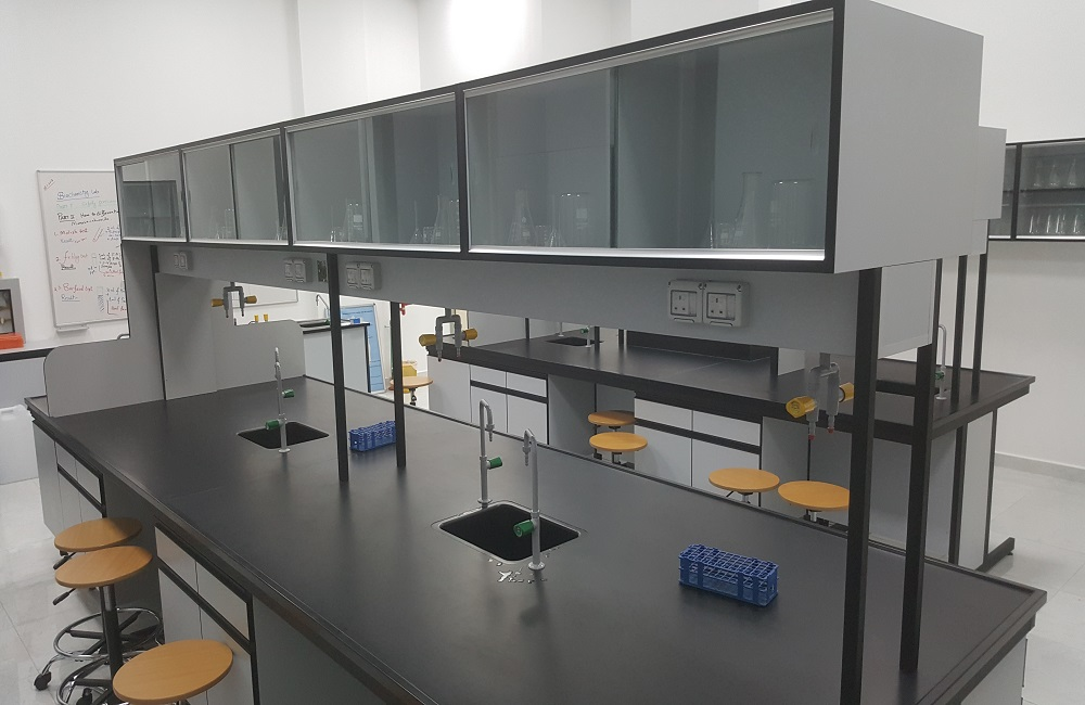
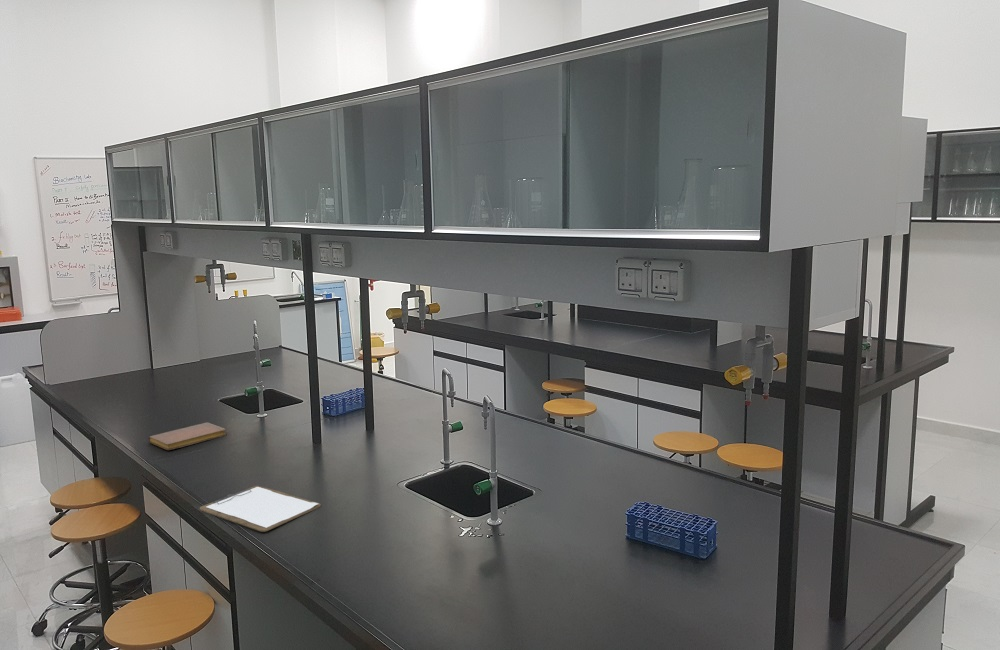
+ notebook [148,422,228,451]
+ clipboard [199,485,322,533]
